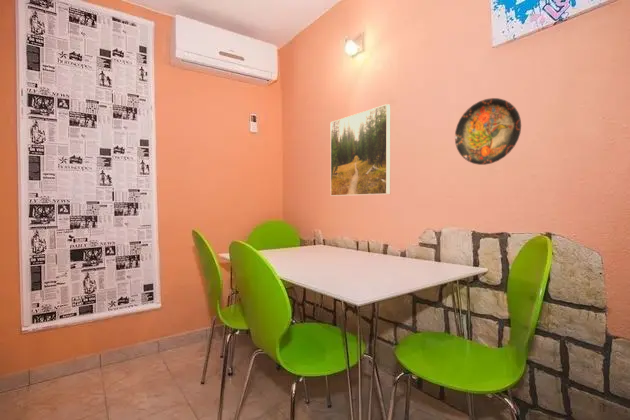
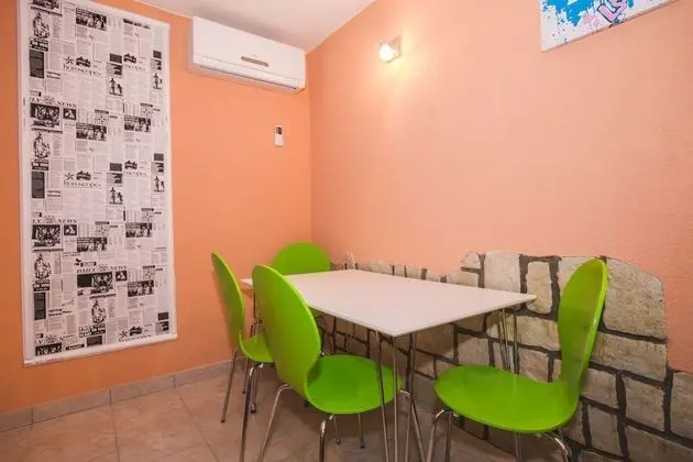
- decorative plate [454,97,522,166]
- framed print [330,103,392,197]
